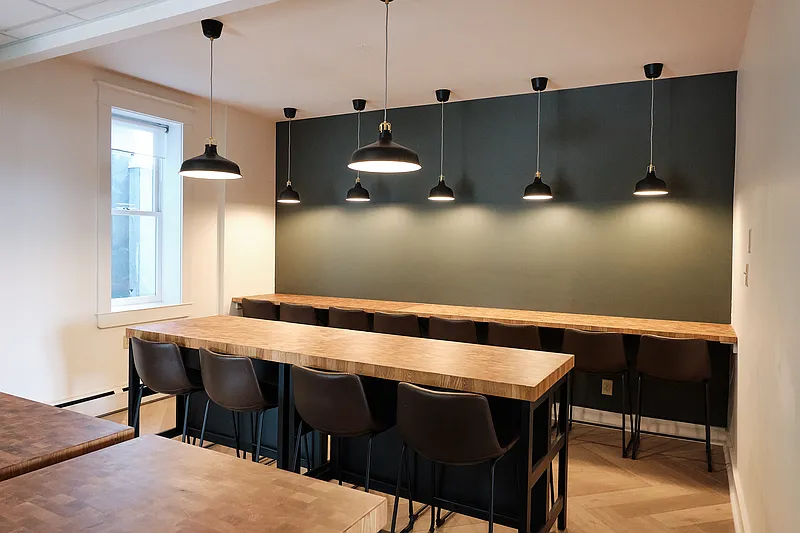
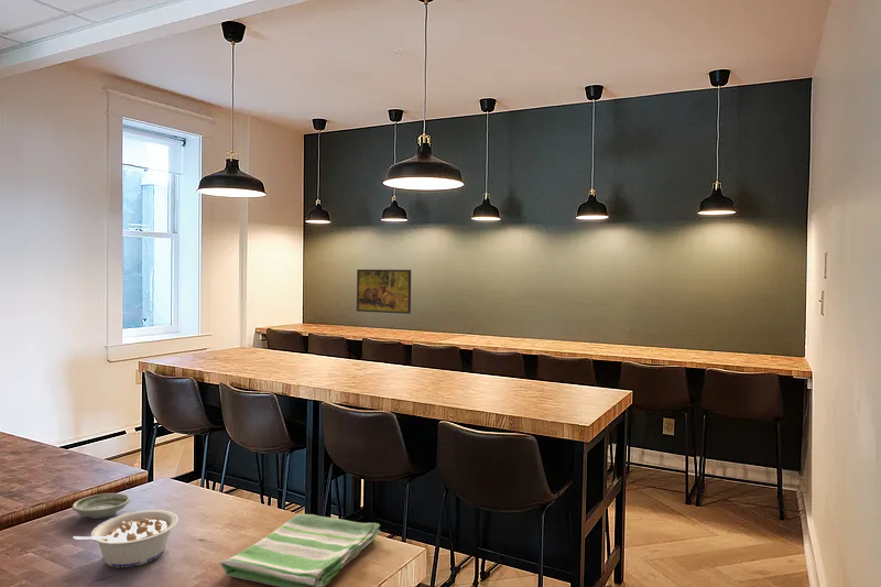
+ dish towel [219,513,381,587]
+ saucer [72,492,131,520]
+ legume [72,509,180,568]
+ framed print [356,269,412,315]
